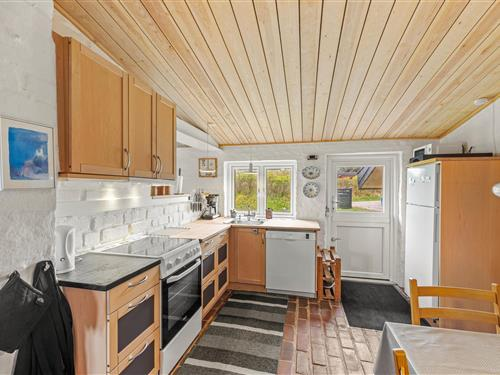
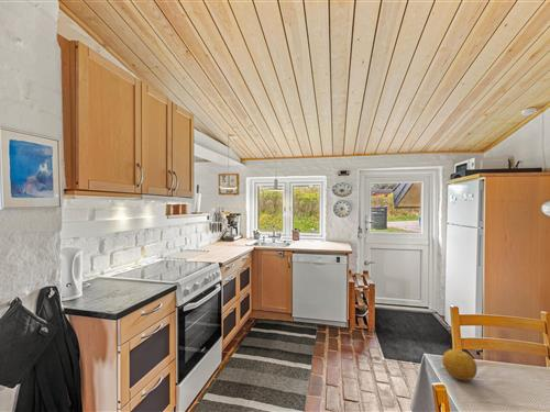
+ fruit [441,348,479,381]
